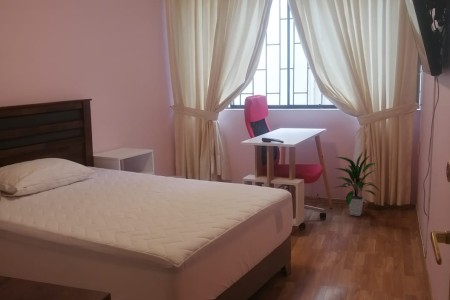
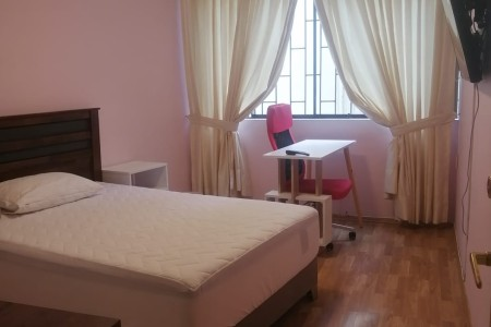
- indoor plant [331,151,380,217]
